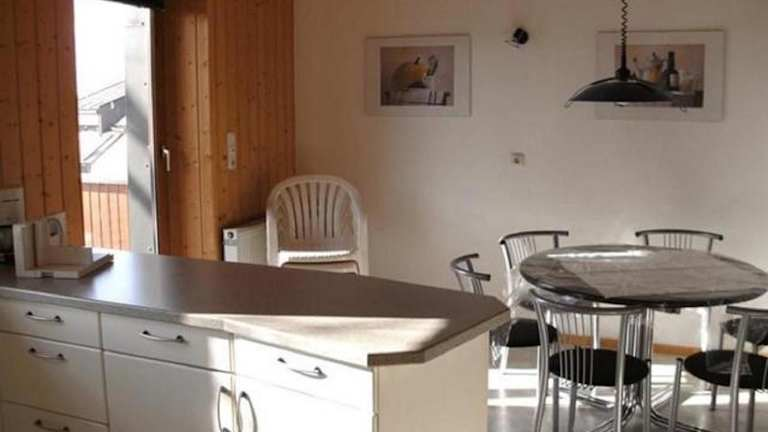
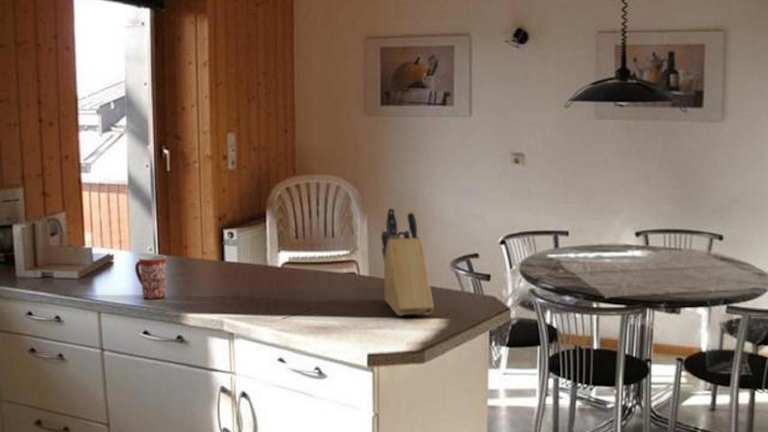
+ knife block [380,207,435,317]
+ mug [134,255,167,299]
